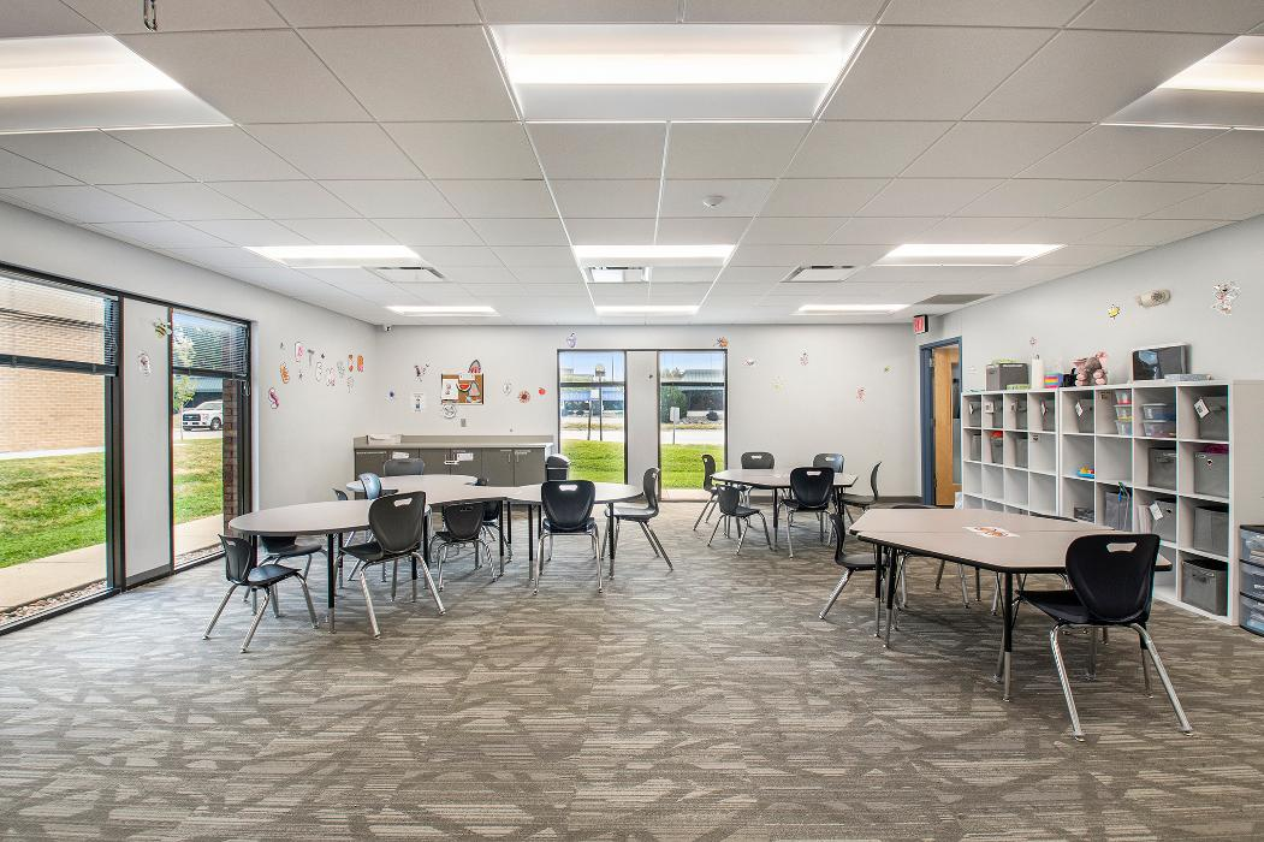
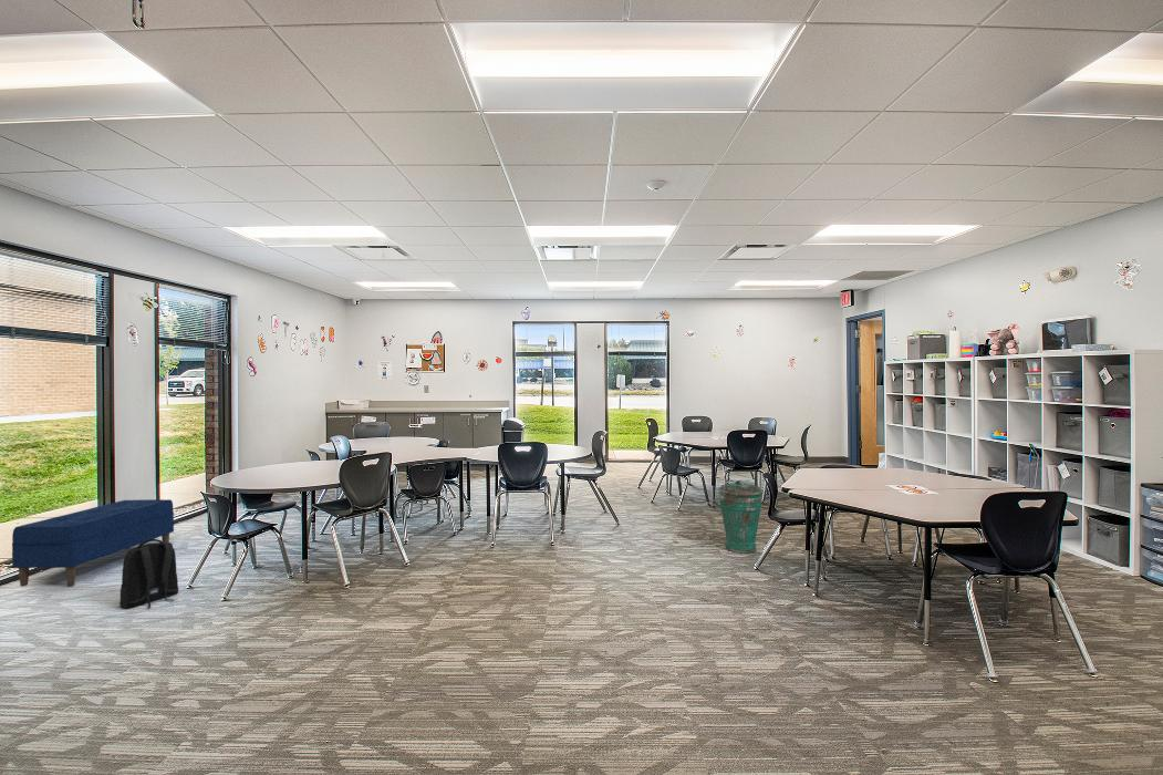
+ trash can [717,479,765,554]
+ backpack [118,538,179,609]
+ bench [11,498,175,587]
